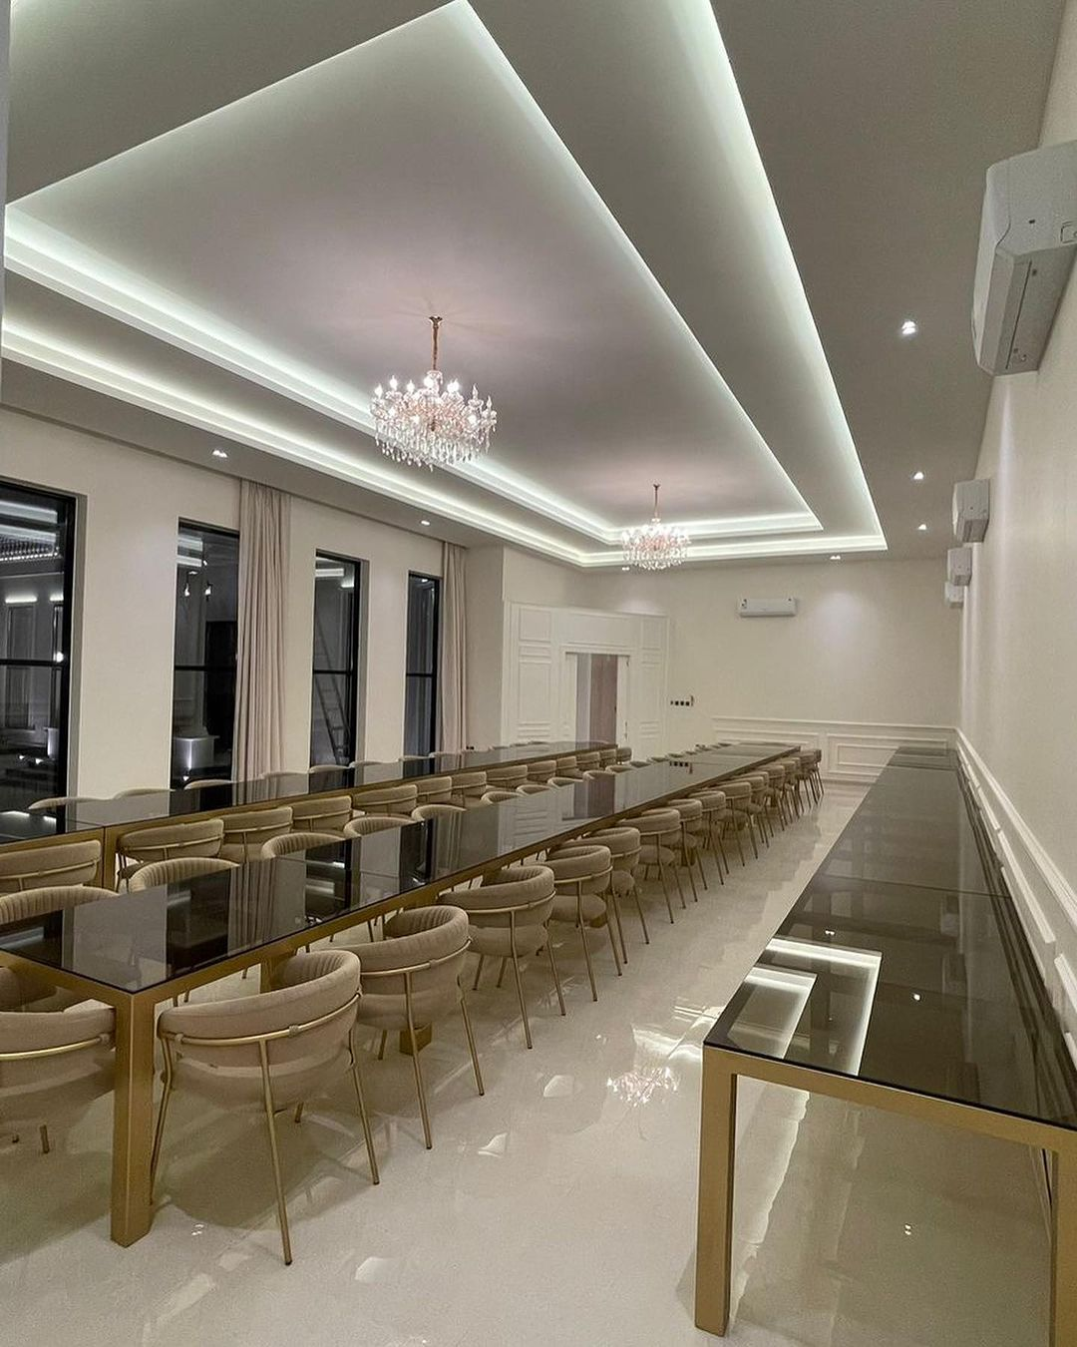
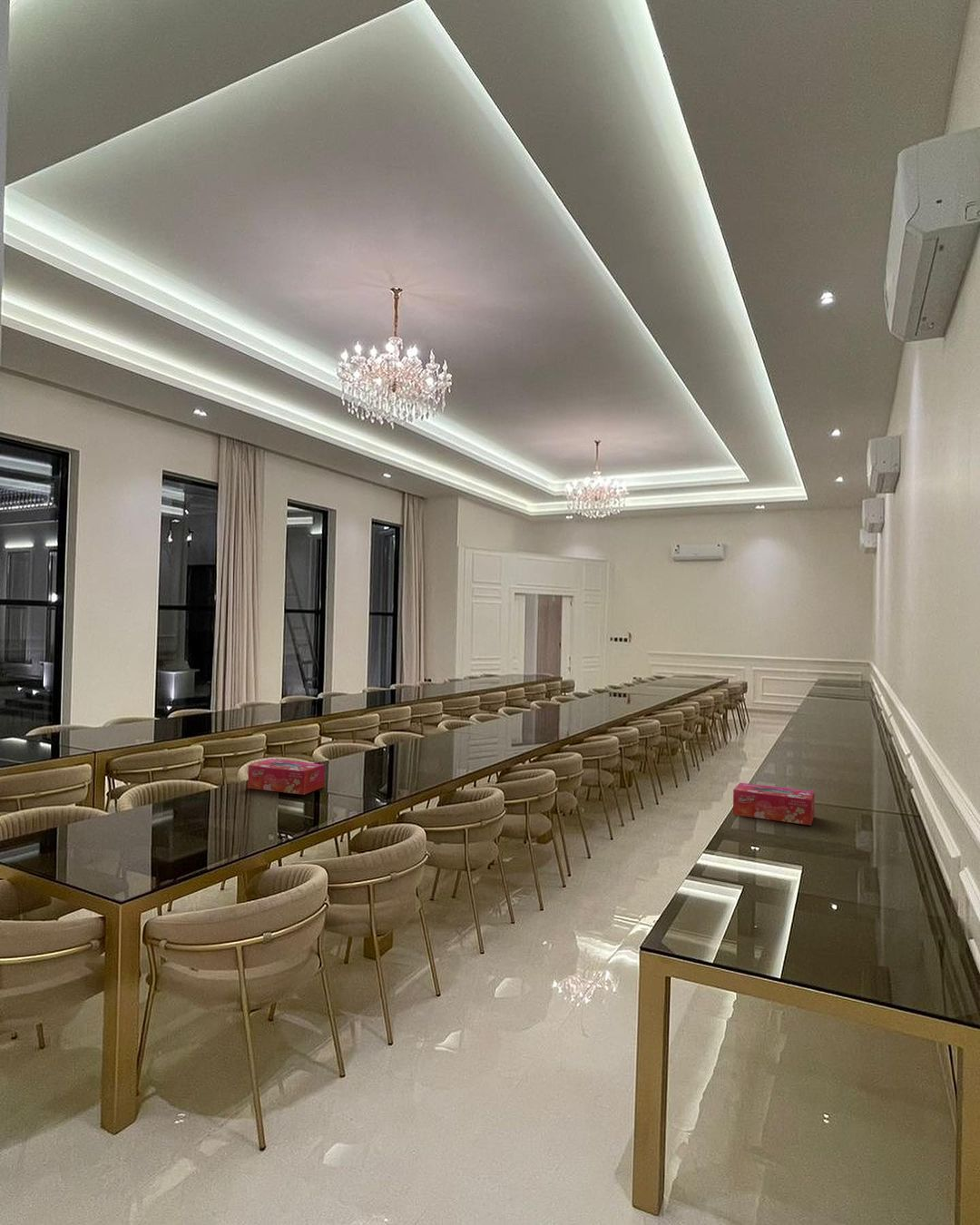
+ tissue box [732,782,816,827]
+ tissue box [247,759,326,796]
